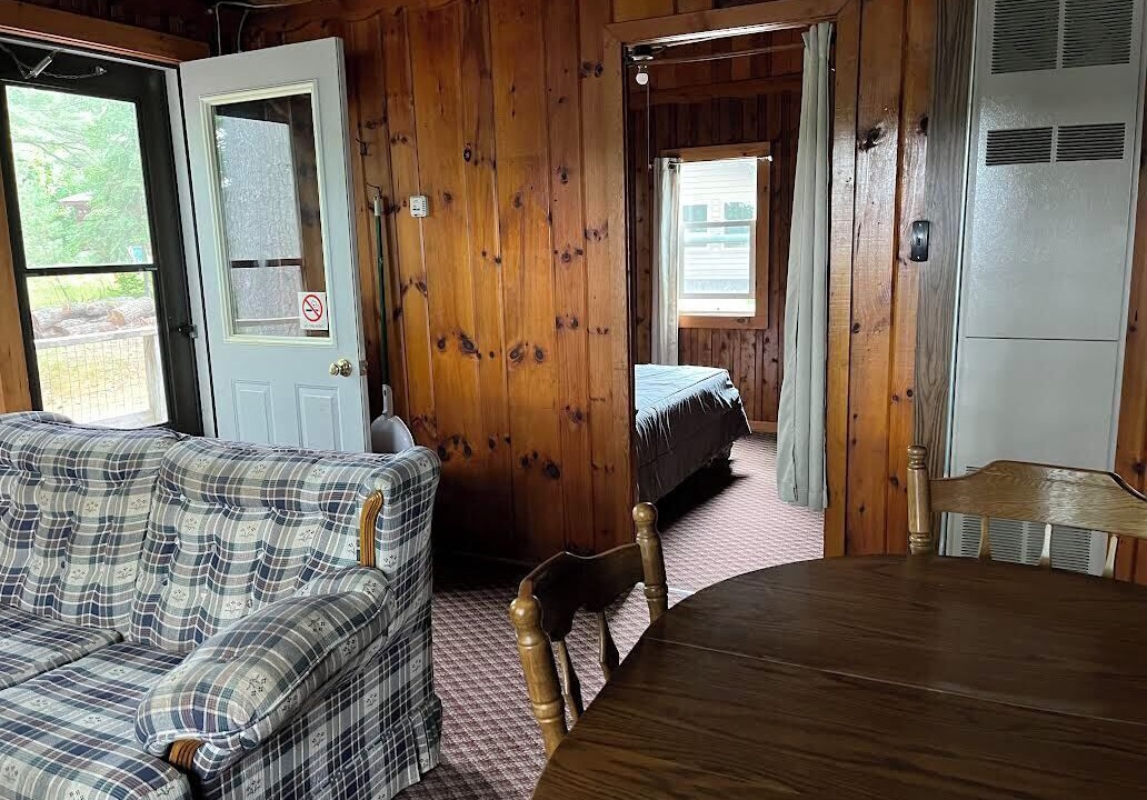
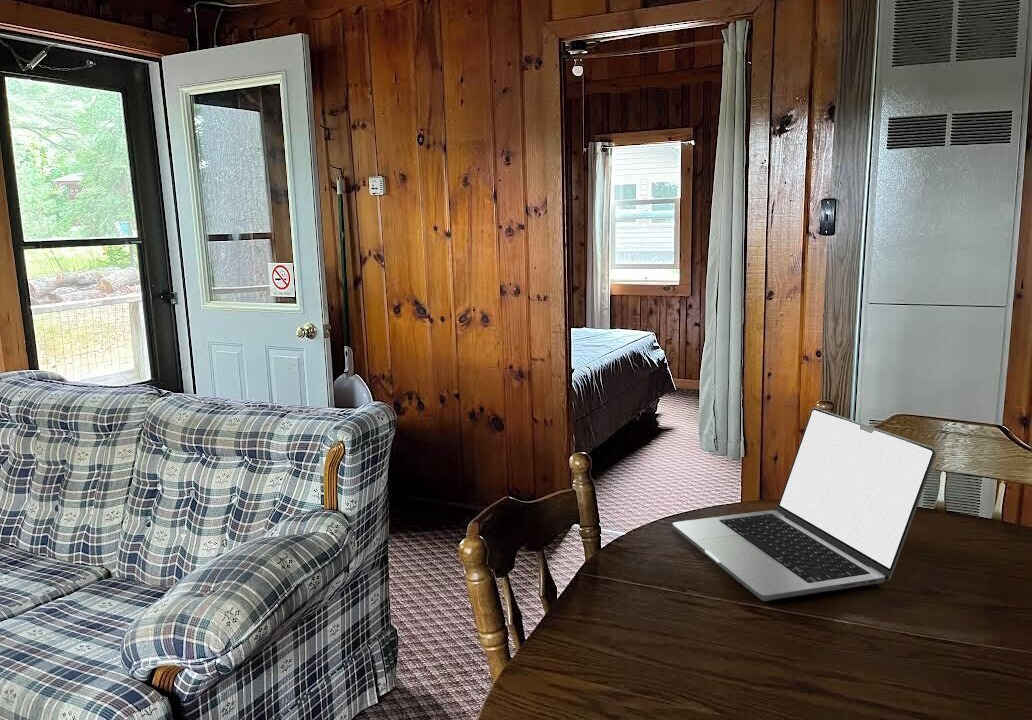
+ laptop [672,407,937,602]
